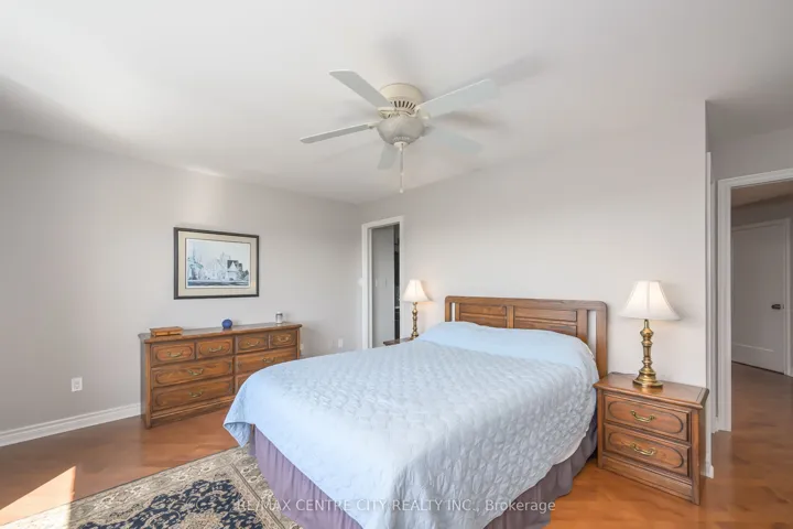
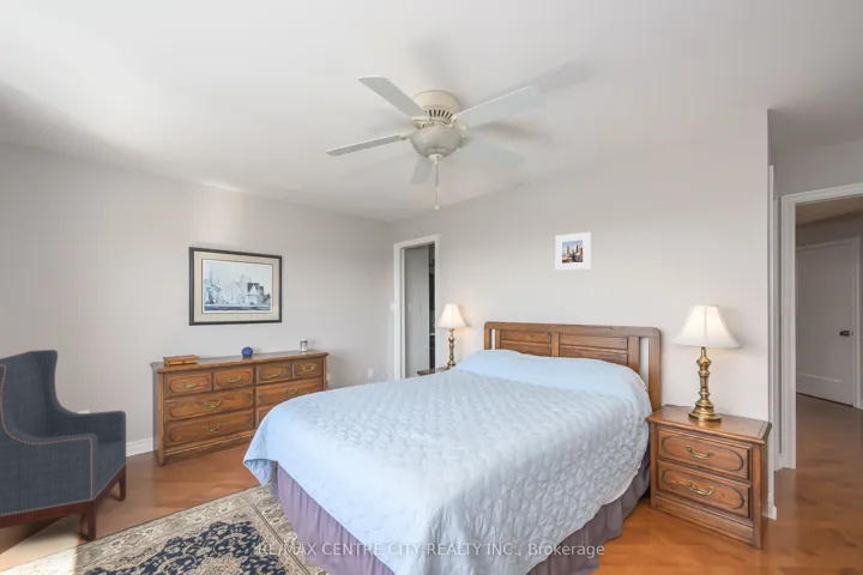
+ armchair [0,349,127,543]
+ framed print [554,231,592,271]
